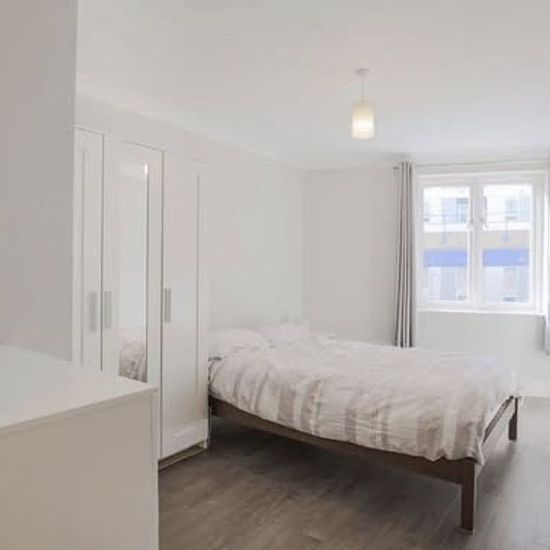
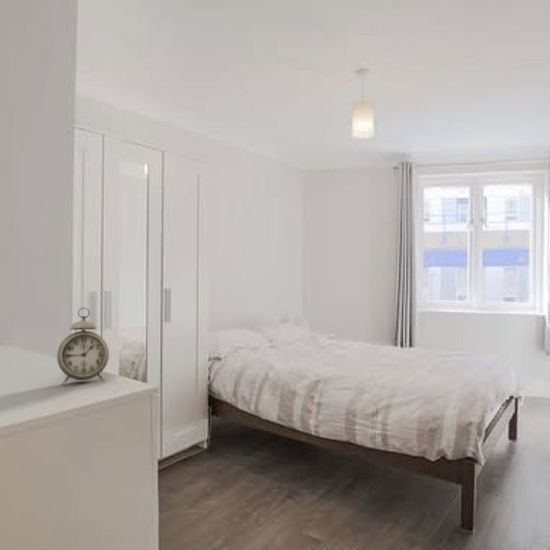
+ alarm clock [56,307,110,386]
